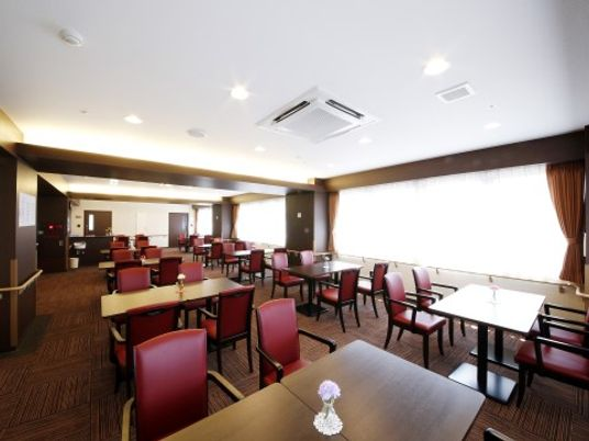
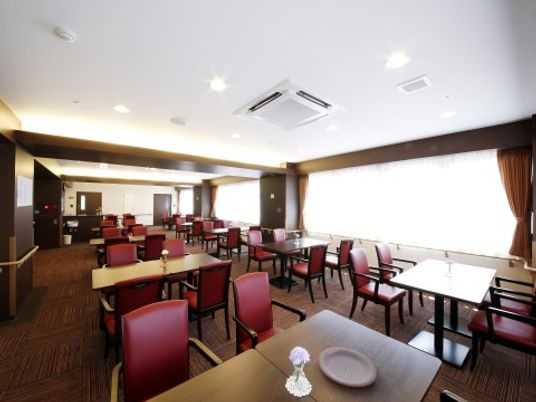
+ plate [317,346,378,388]
